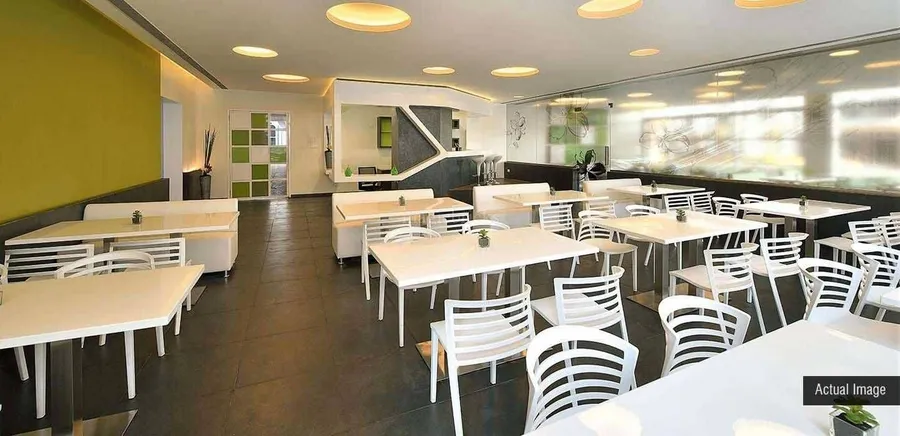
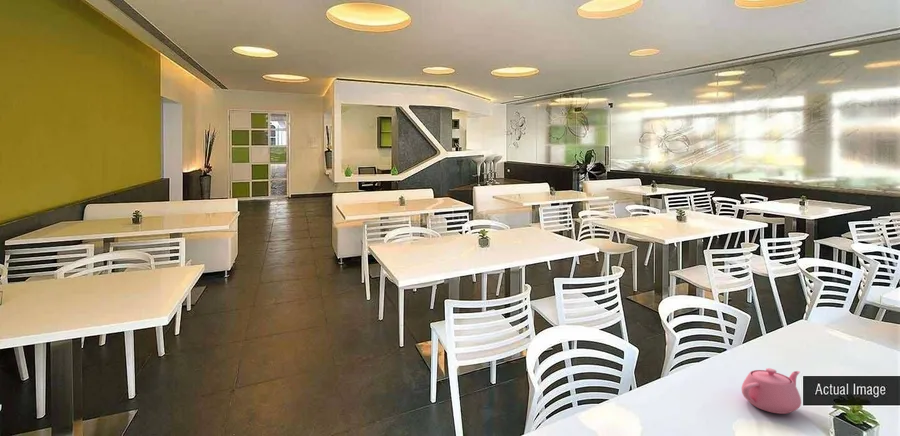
+ teapot [741,367,802,415]
